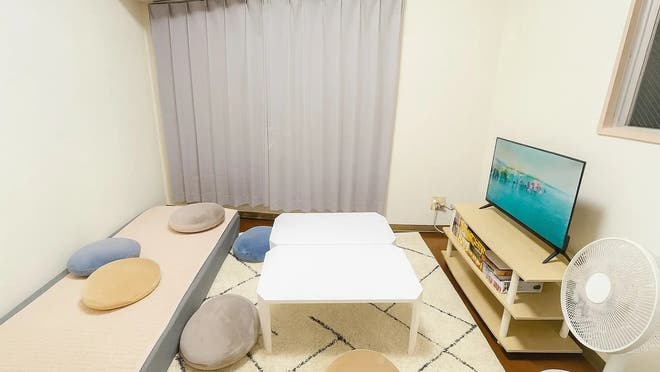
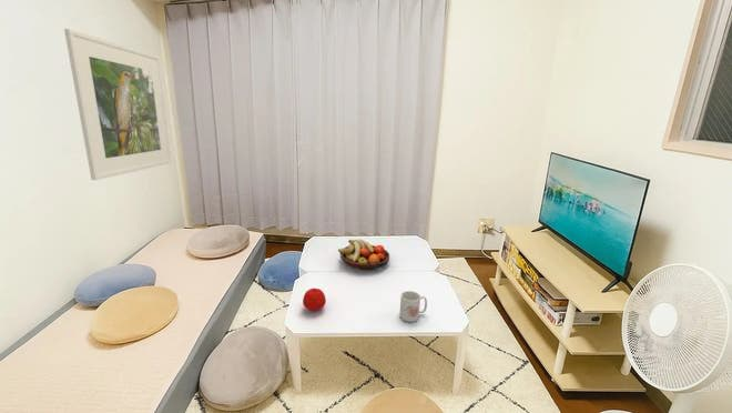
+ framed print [63,28,173,181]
+ apple [302,288,327,312]
+ fruit bowl [337,238,390,271]
+ mug [398,290,428,323]
